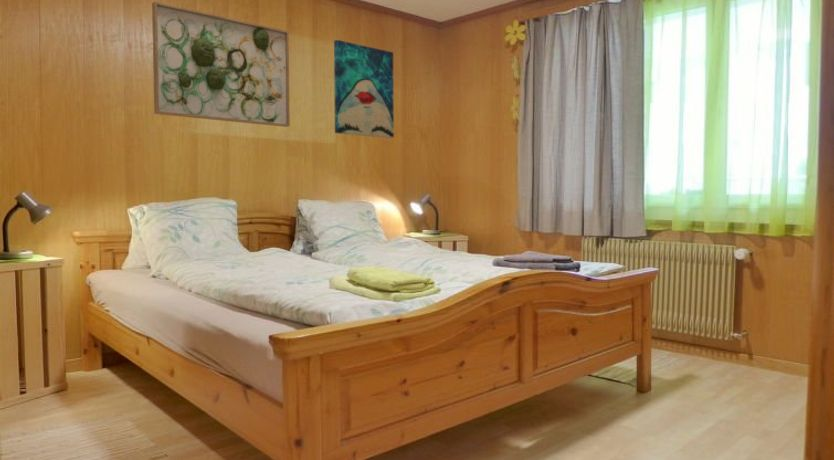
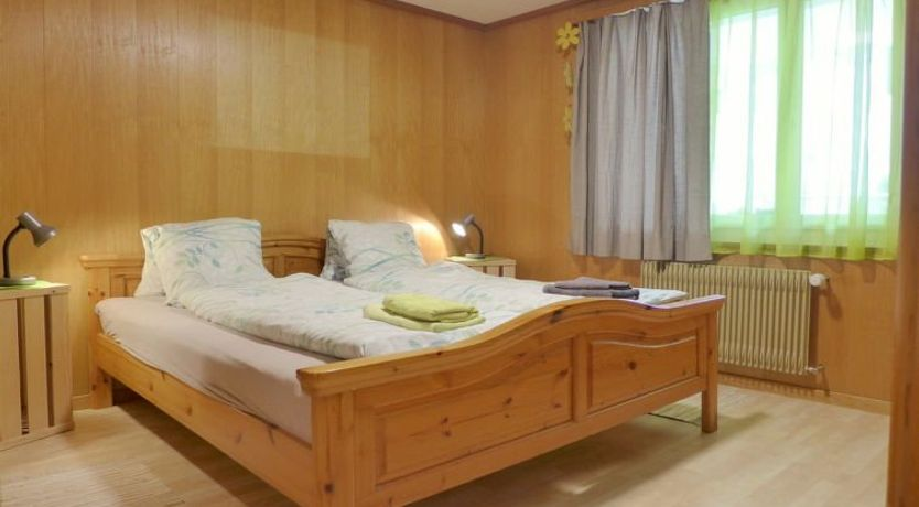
- wall art [333,39,395,140]
- wall art [151,1,291,128]
